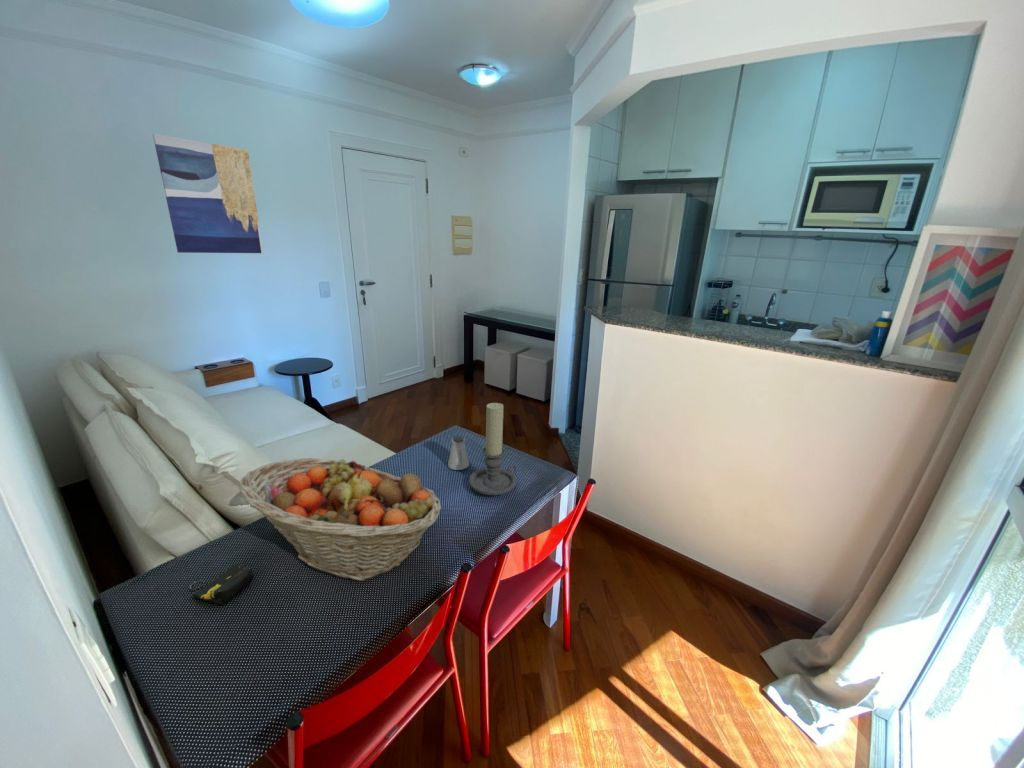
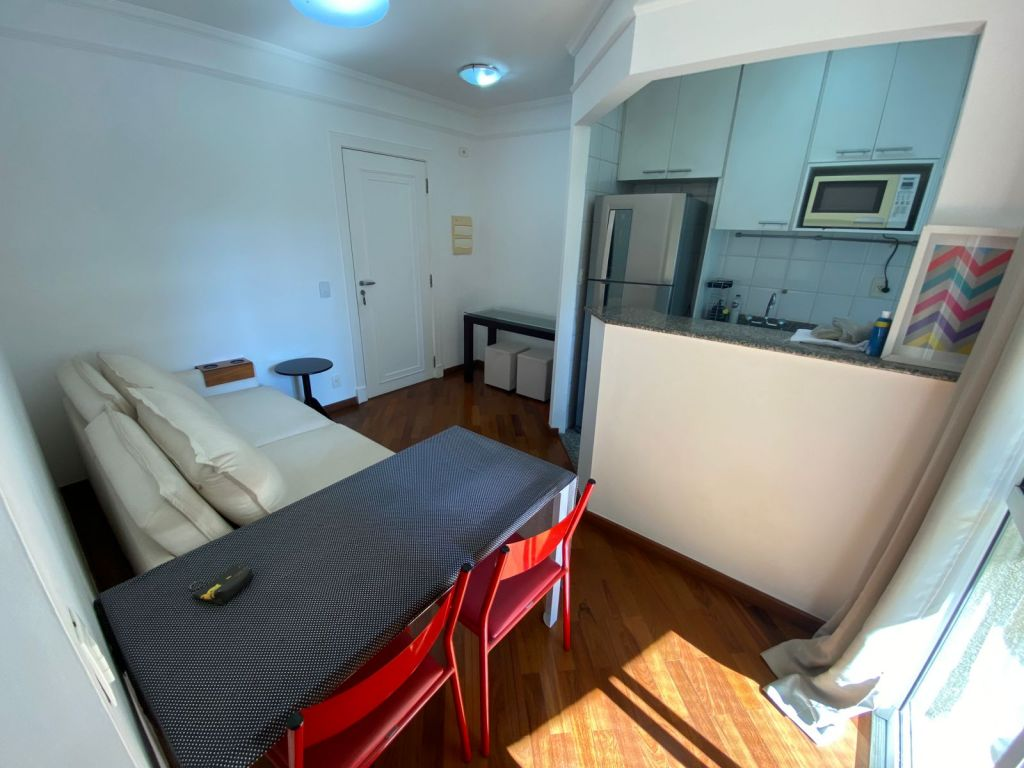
- candle holder [468,402,518,496]
- saltshaker [447,435,470,471]
- fruit basket [238,457,443,582]
- wall art [152,133,264,254]
